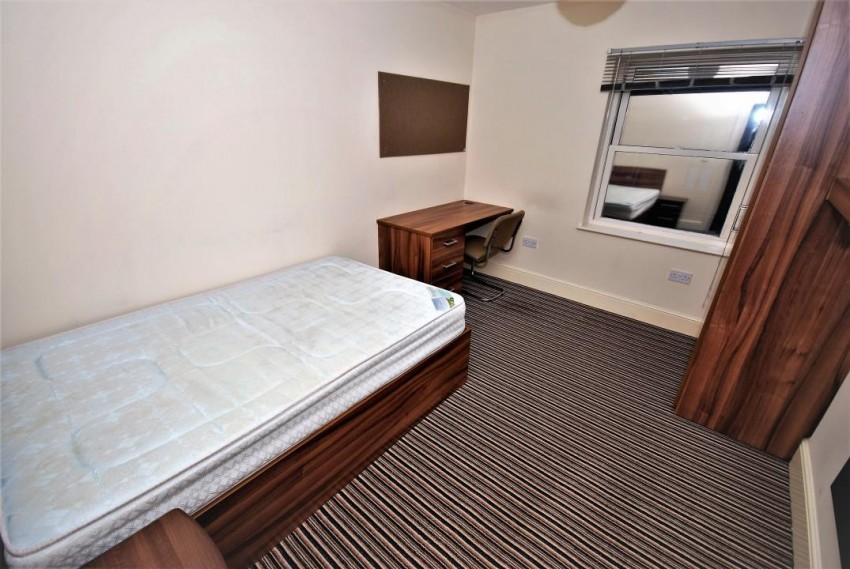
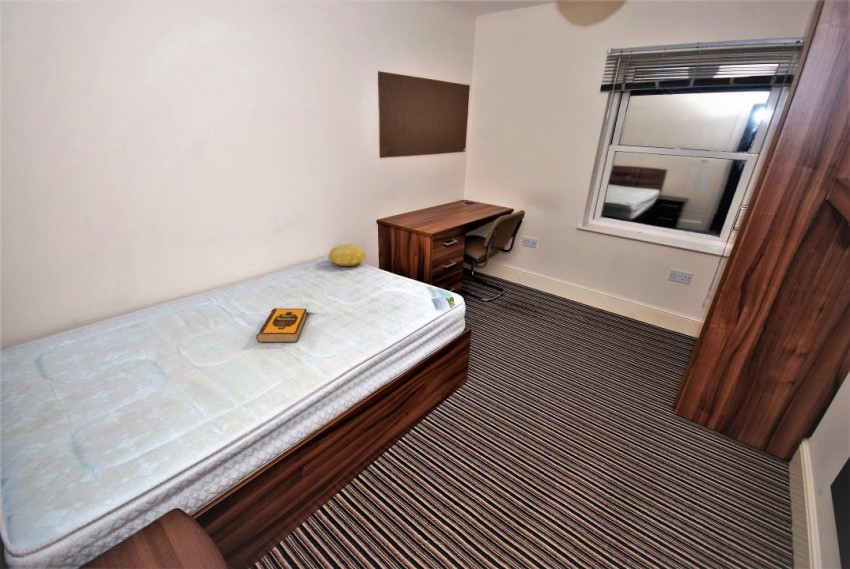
+ hardback book [255,307,308,344]
+ cushion [327,243,367,267]
